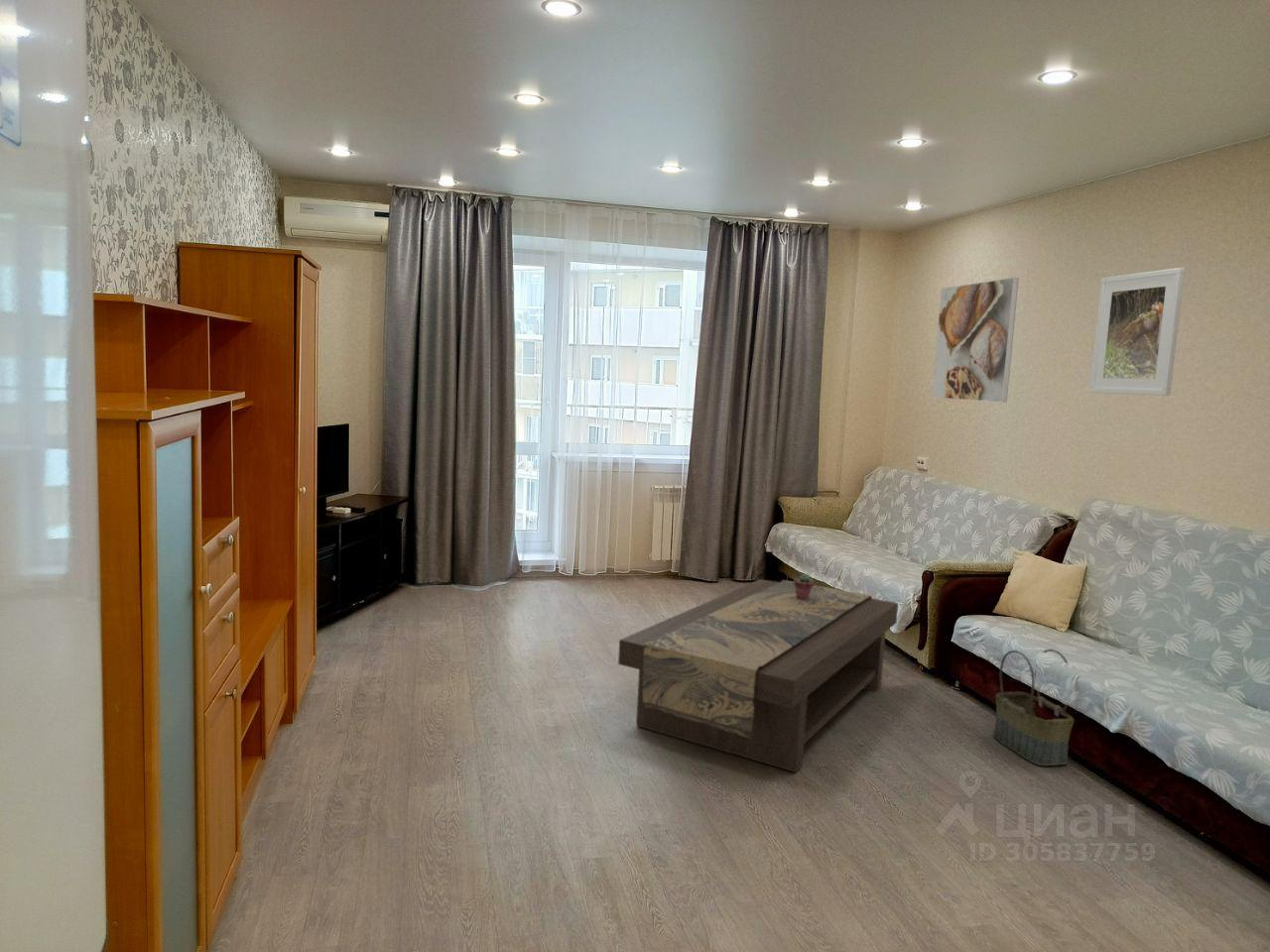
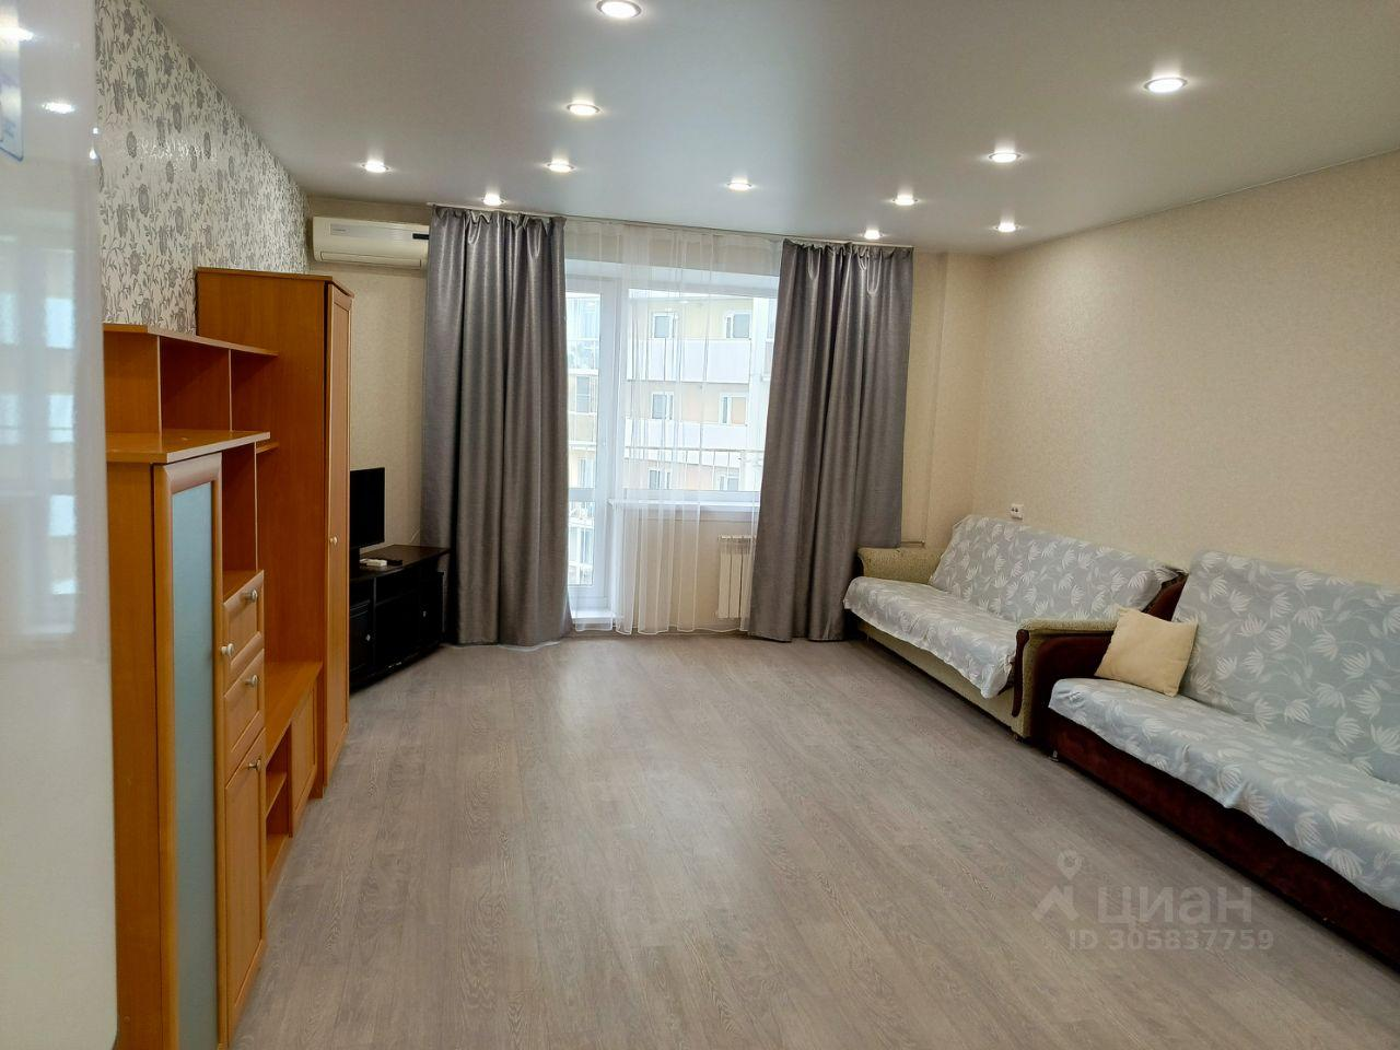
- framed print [1088,267,1186,397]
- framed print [931,277,1020,404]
- coffee table [617,578,899,773]
- potted succulent [793,572,815,600]
- basket [992,649,1076,767]
